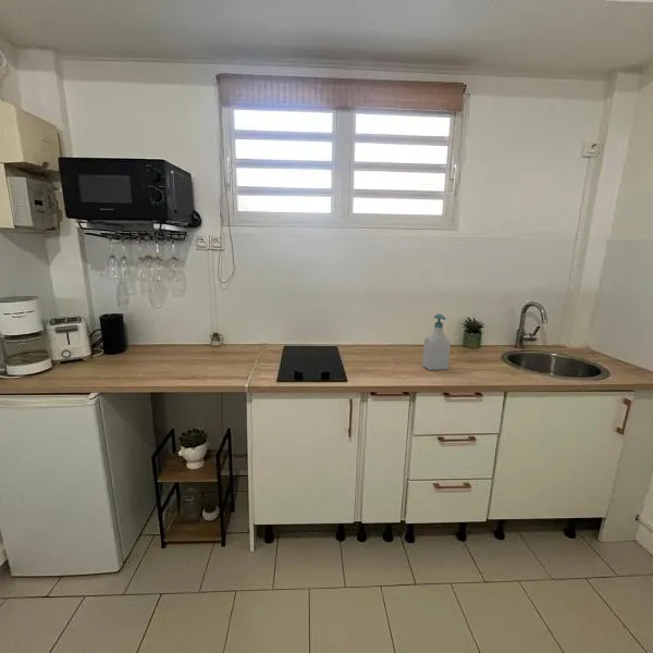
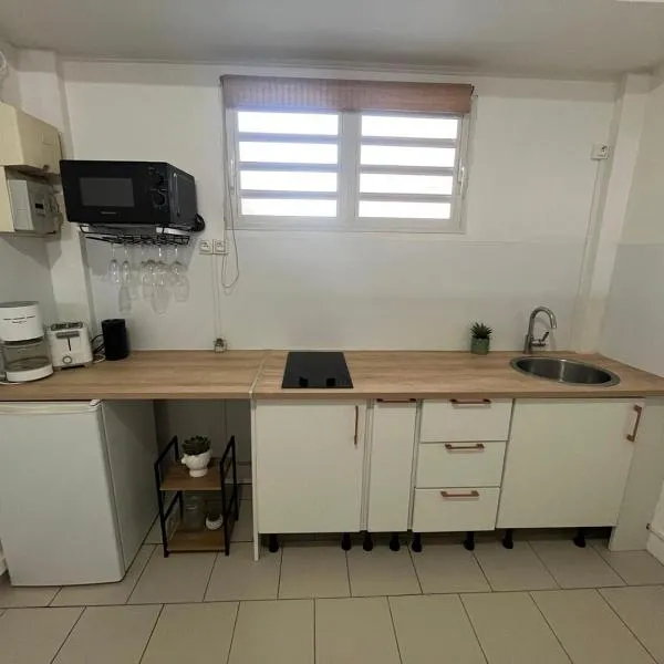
- soap bottle [421,313,452,371]
